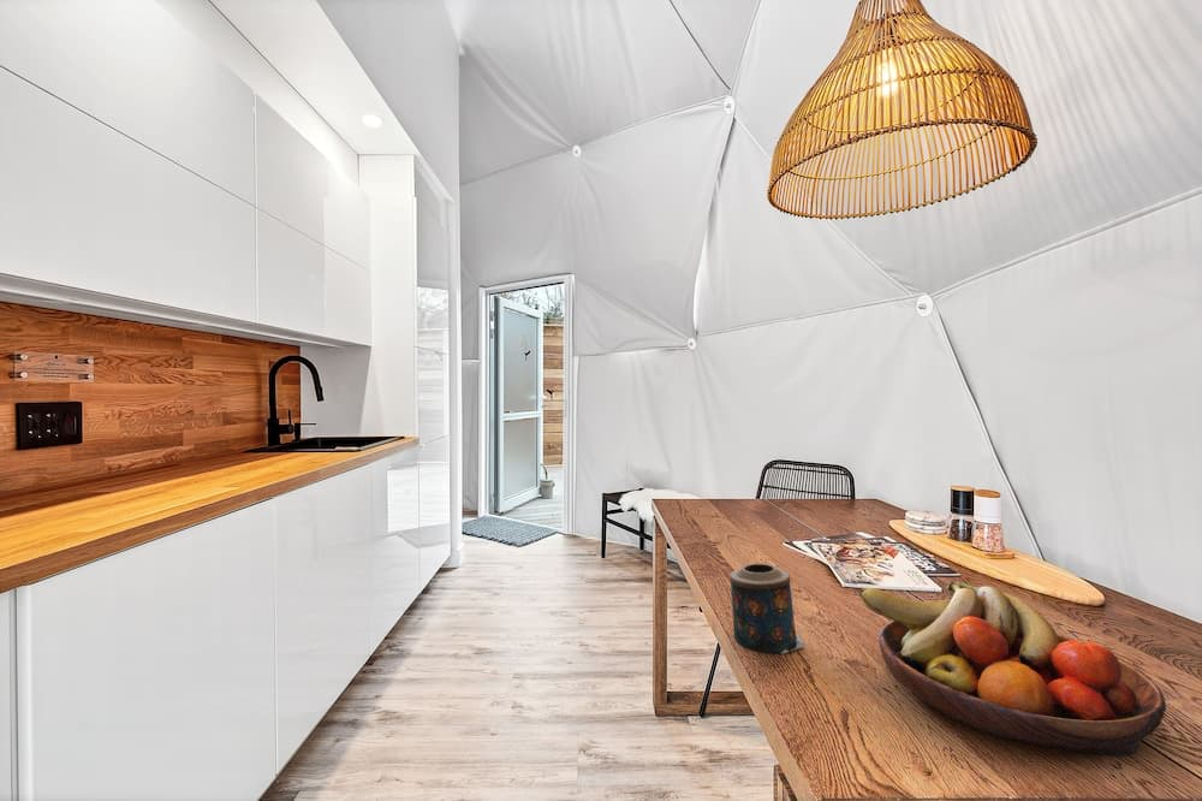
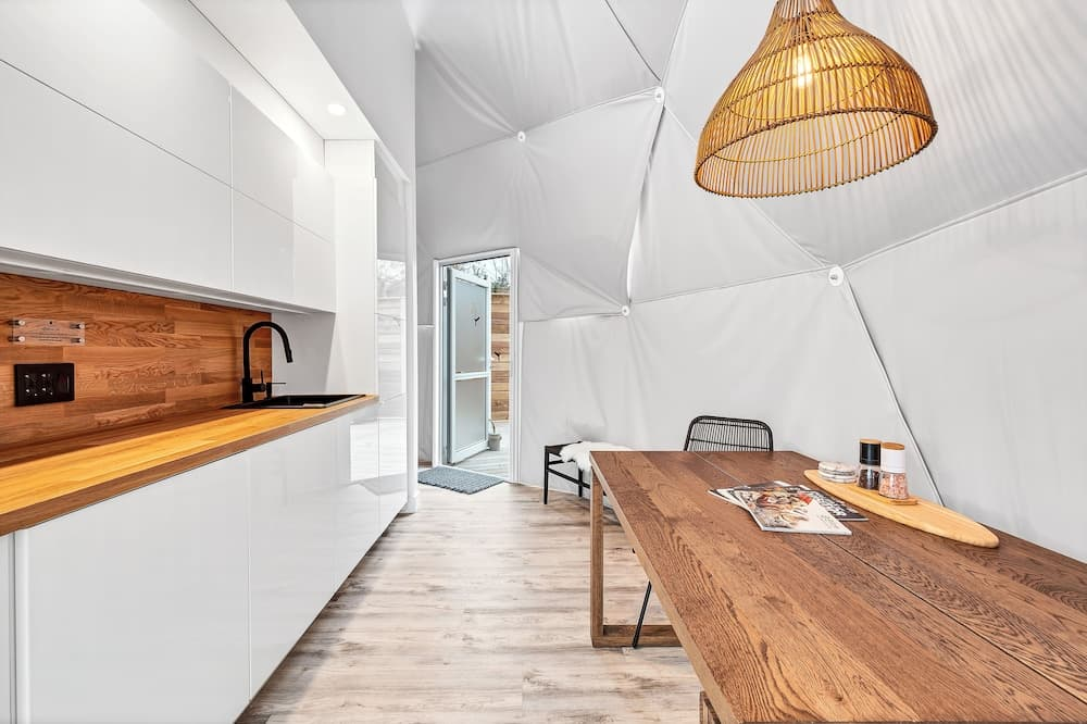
- fruit bowl [858,580,1167,756]
- candle [728,563,805,655]
